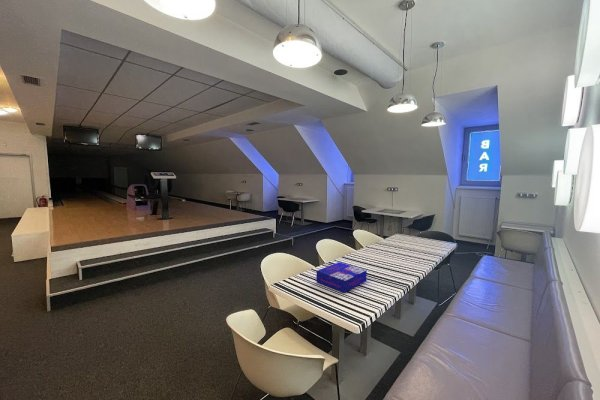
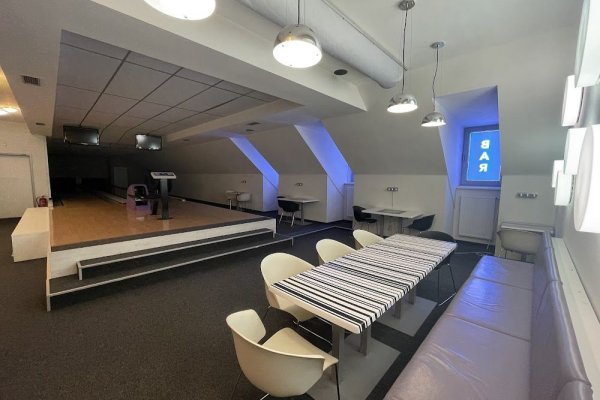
- board game [315,261,368,294]
